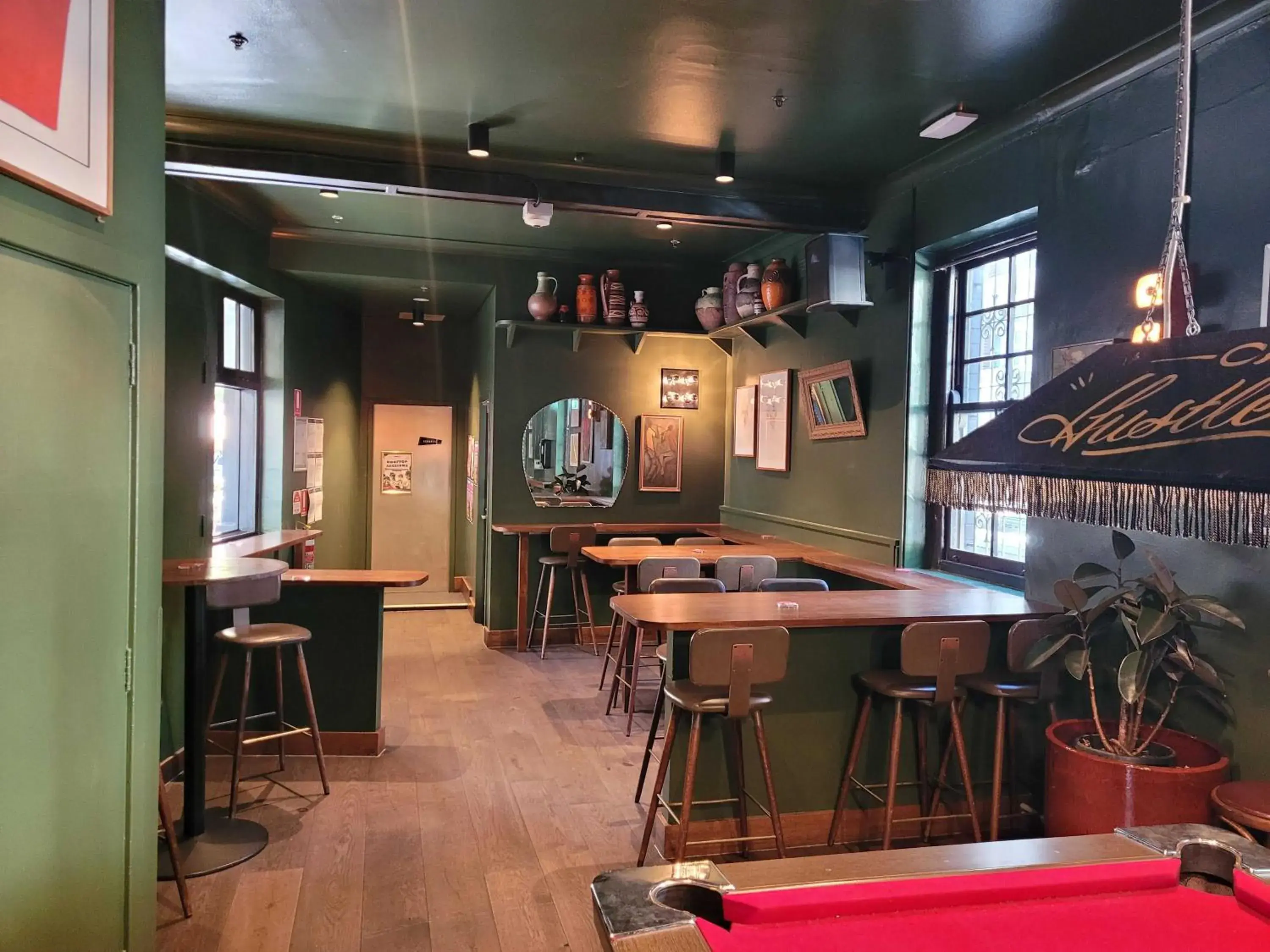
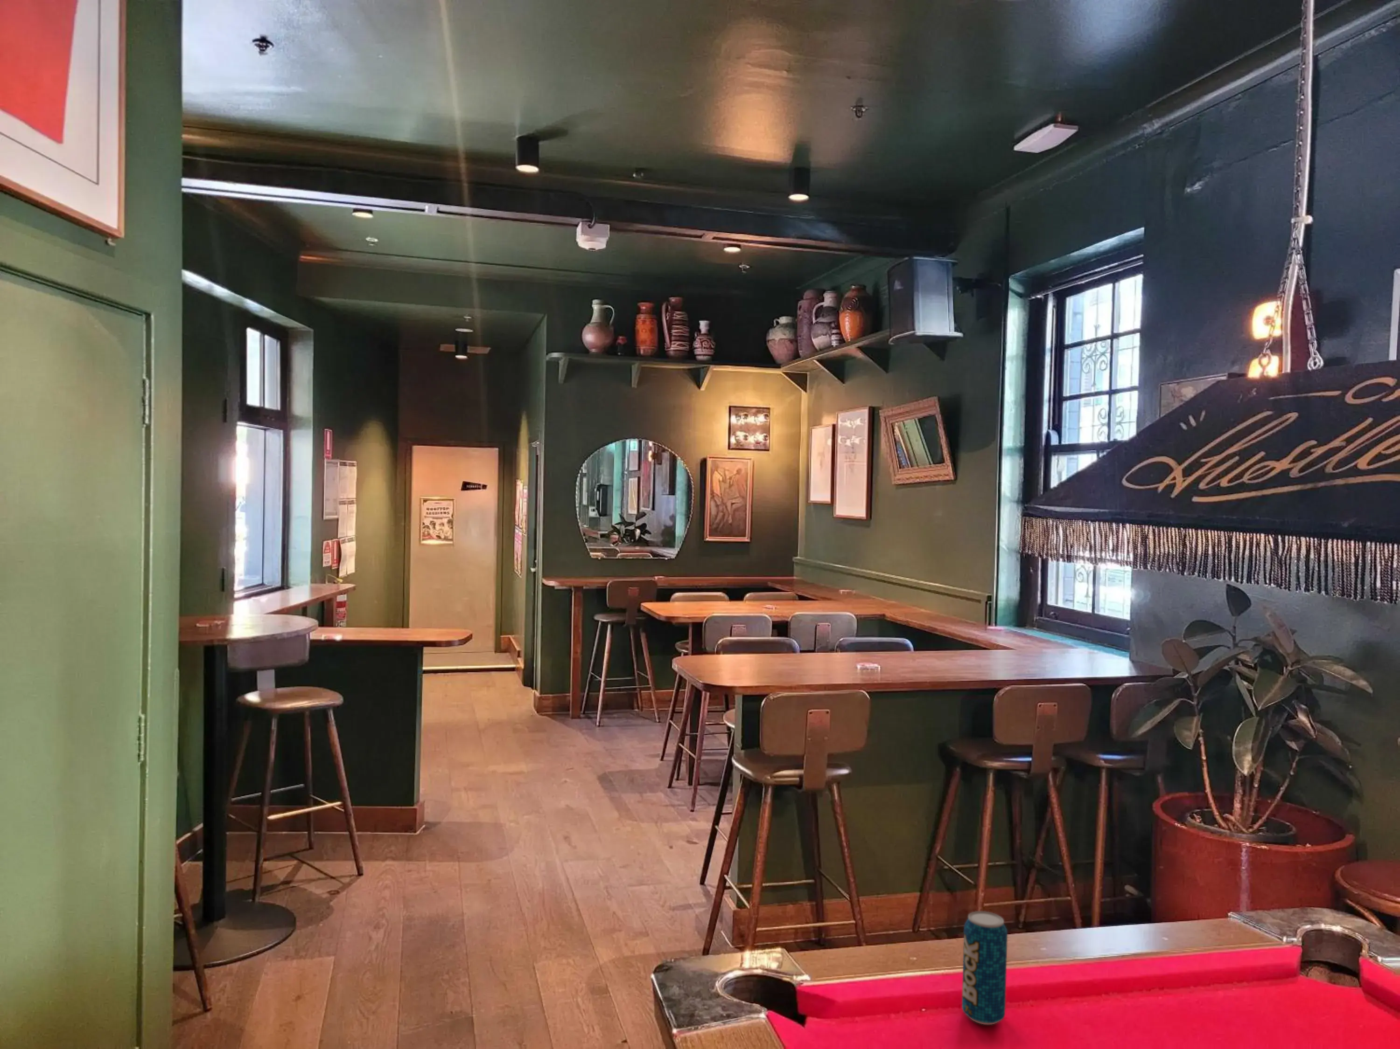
+ beverage can [961,910,1008,1025]
